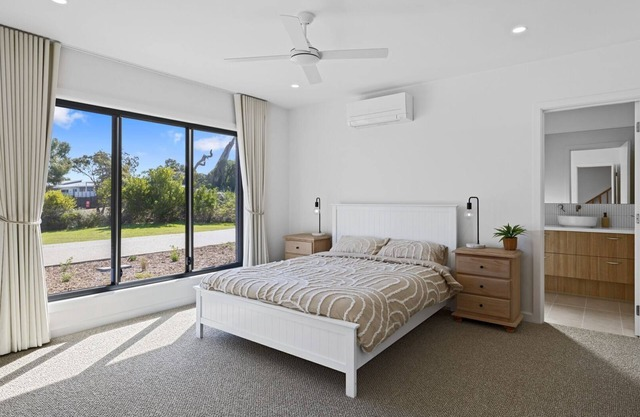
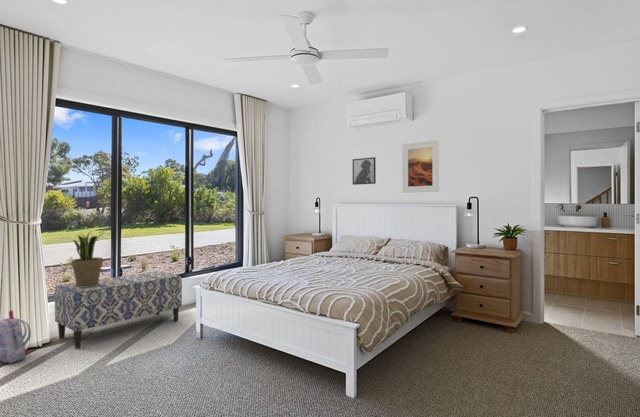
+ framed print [352,156,377,186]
+ bench [53,270,183,349]
+ potted plant [70,230,107,287]
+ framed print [401,139,440,194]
+ backpack [0,309,32,364]
